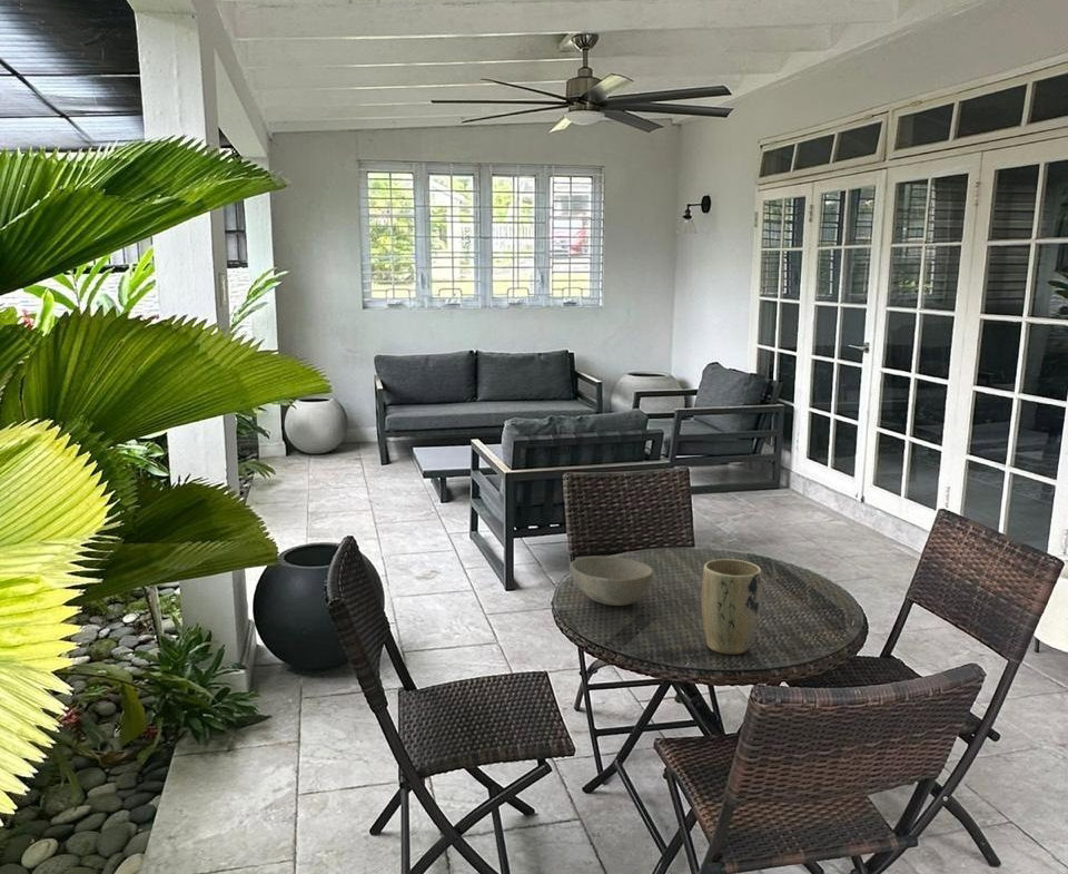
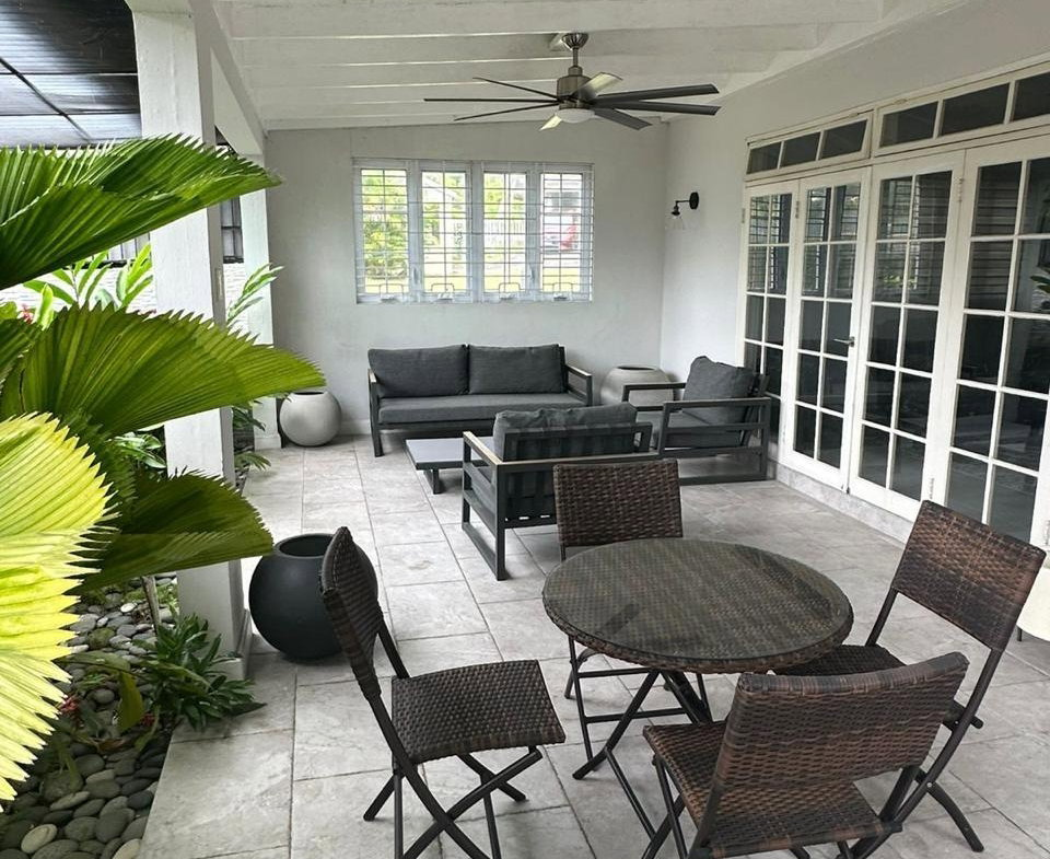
- plant pot [701,558,763,656]
- bowl [568,556,654,607]
